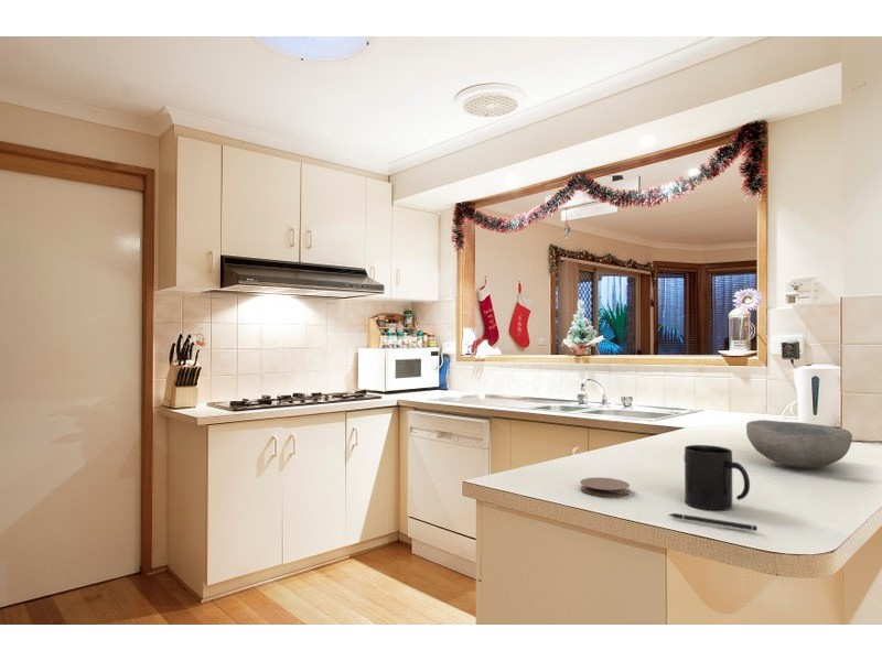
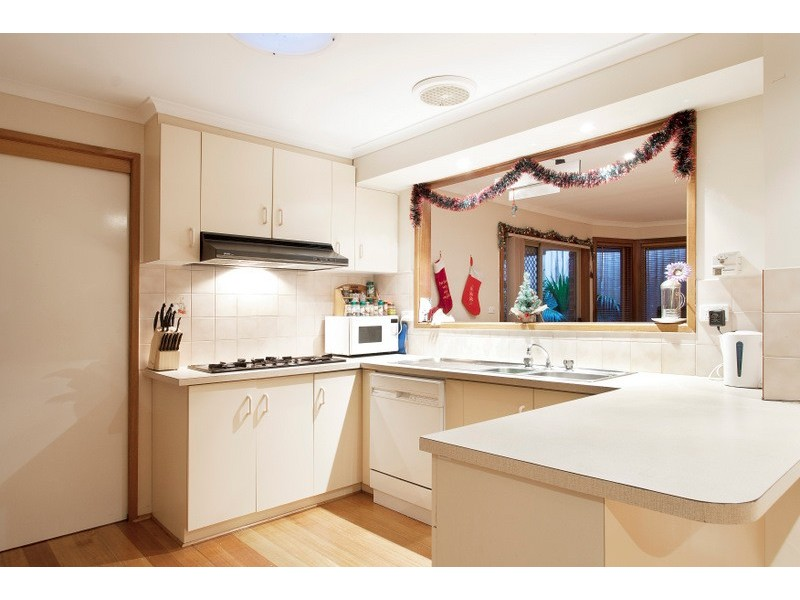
- coaster [580,477,631,498]
- pen [668,512,759,532]
- bowl [745,419,853,469]
- mug [682,444,751,511]
